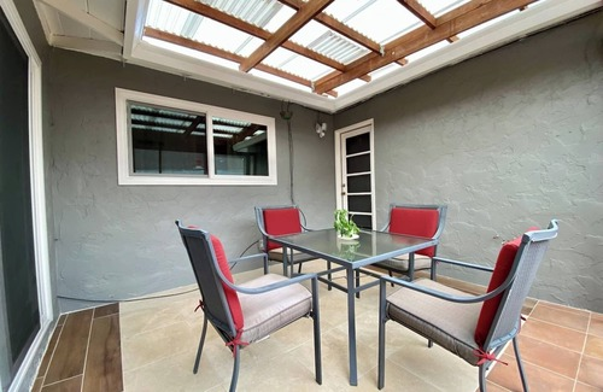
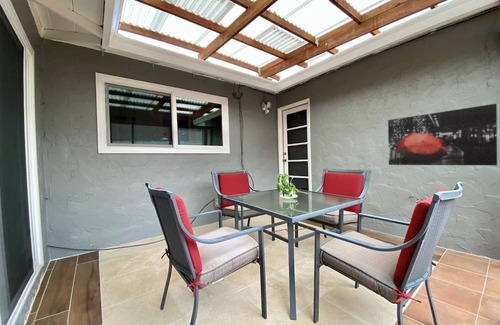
+ wall art [387,103,498,166]
